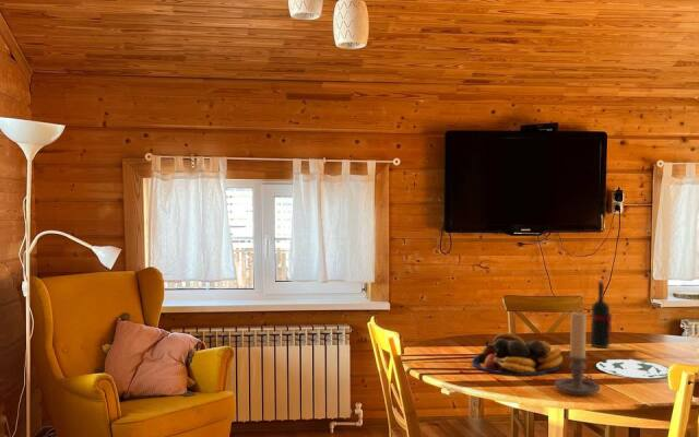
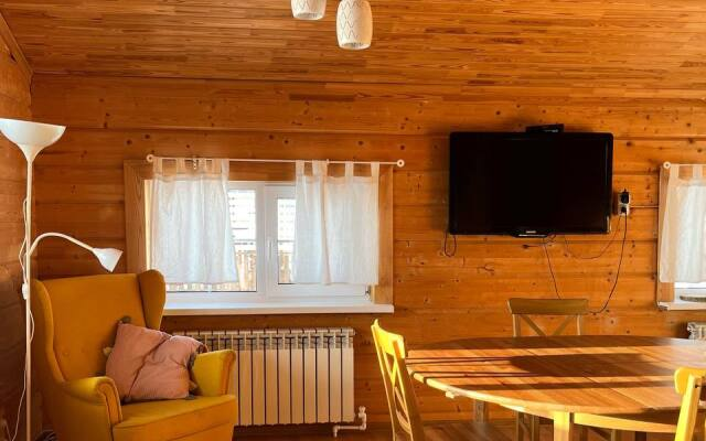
- plate [594,358,670,379]
- candle holder [554,310,601,397]
- fruit bowl [471,332,564,377]
- wine bottle [590,280,615,350]
